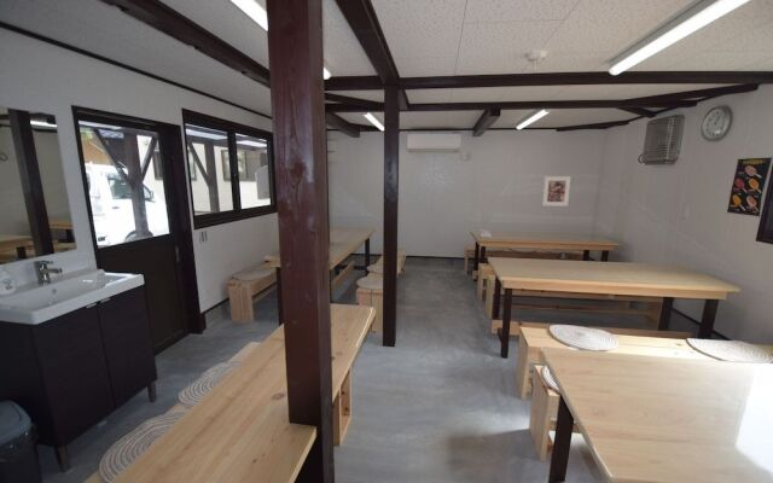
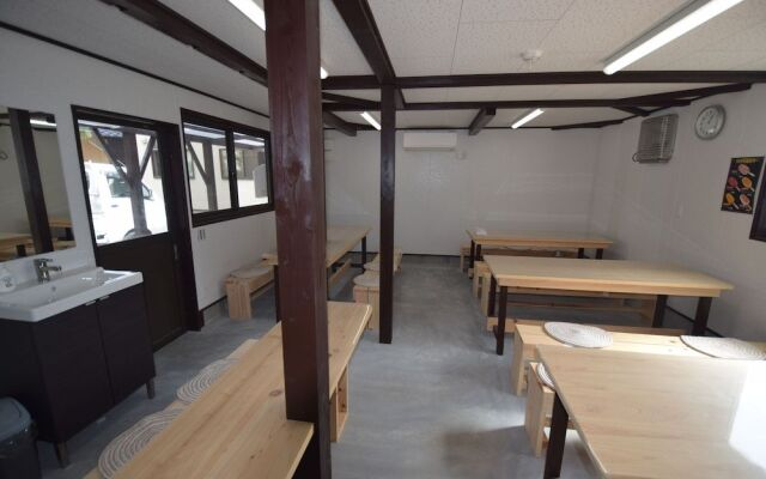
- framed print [541,175,573,208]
